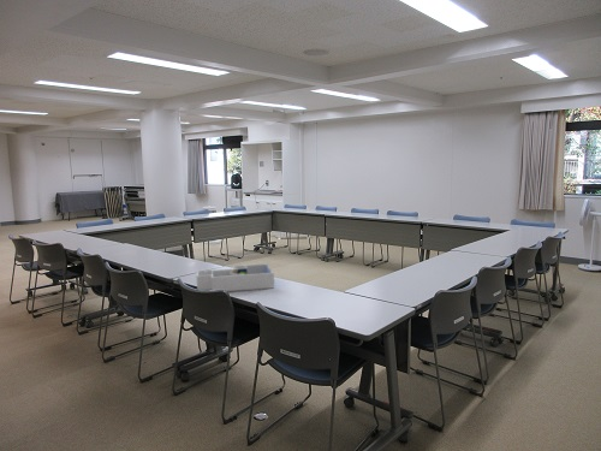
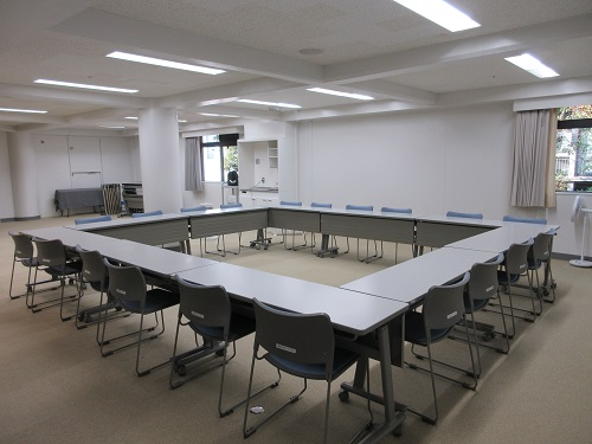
- desk organizer [196,262,275,292]
